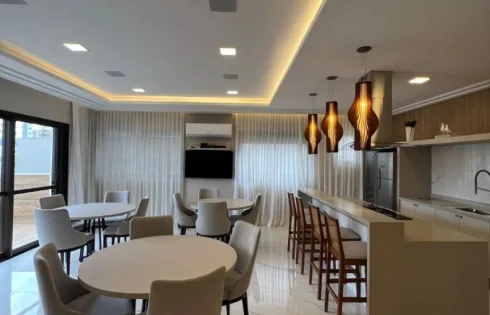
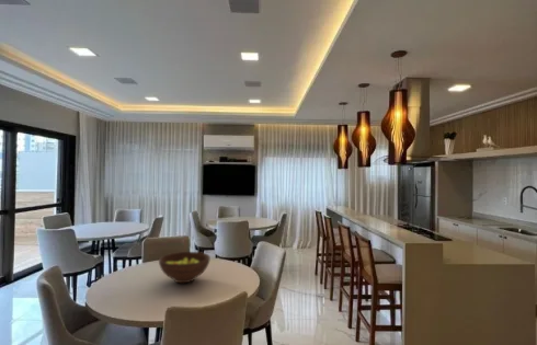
+ fruit bowl [158,251,212,284]
